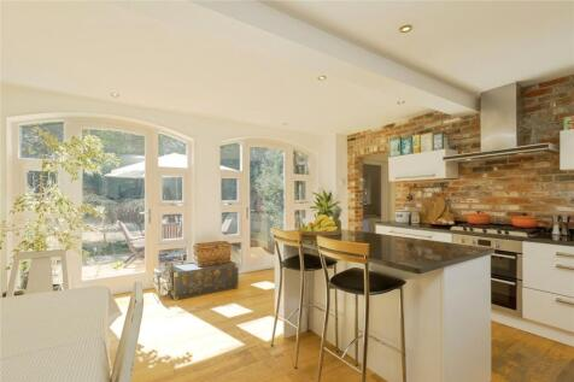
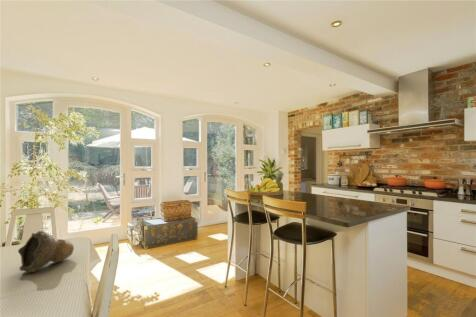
+ decorative bowl [17,230,75,274]
